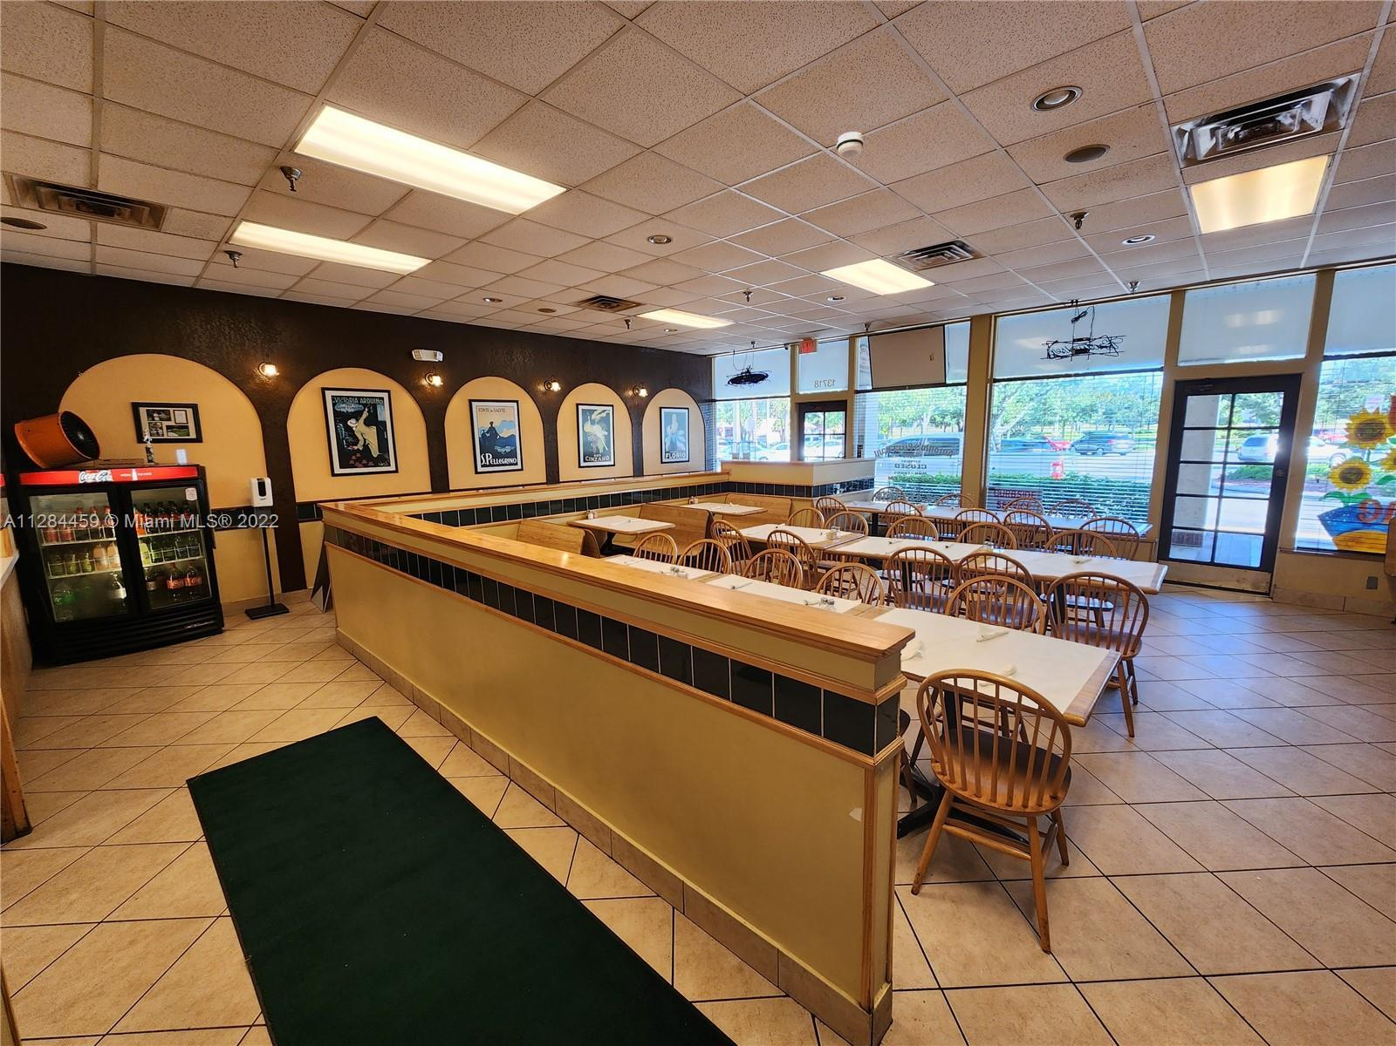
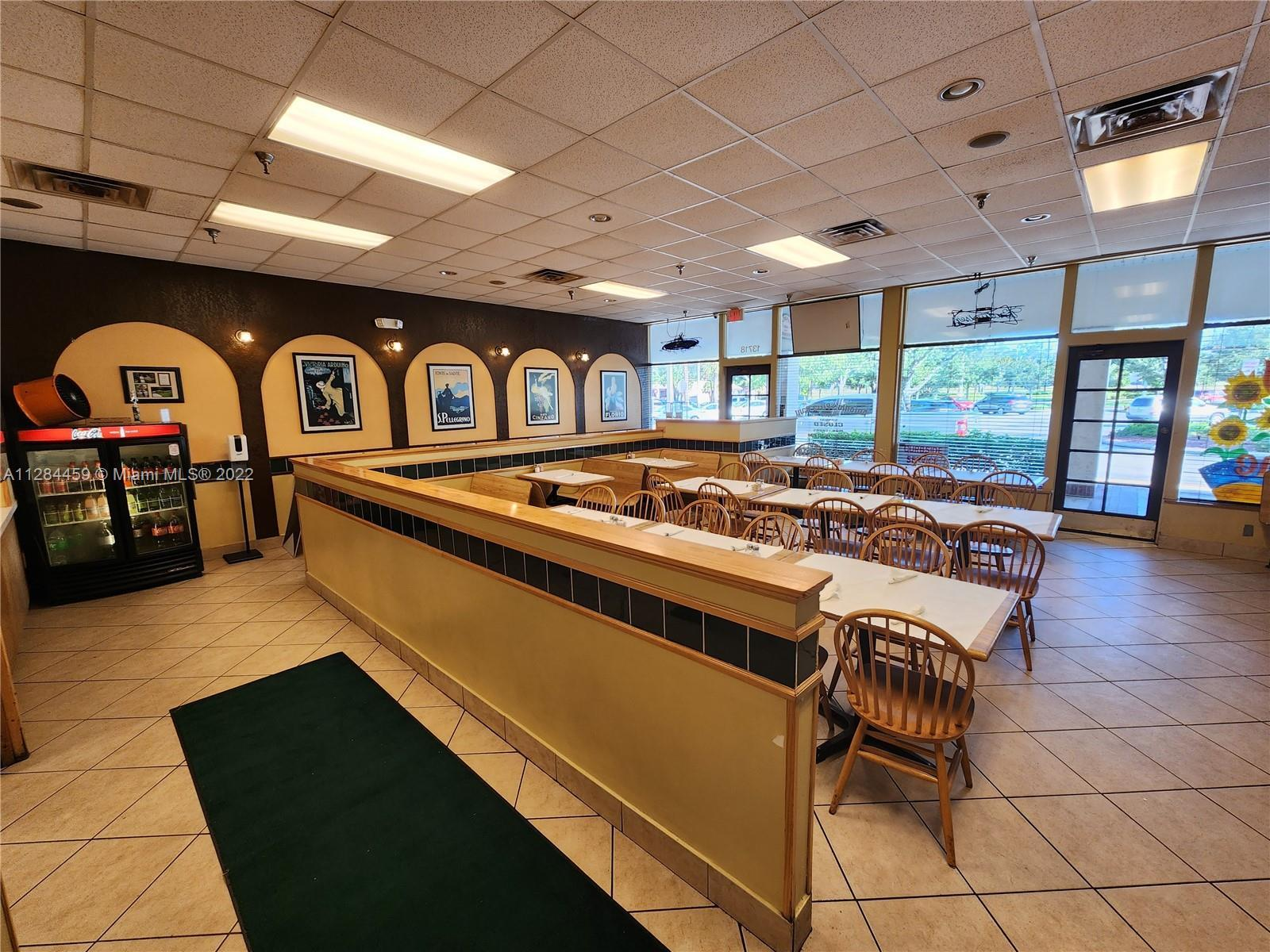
- smoke detector [835,131,865,159]
